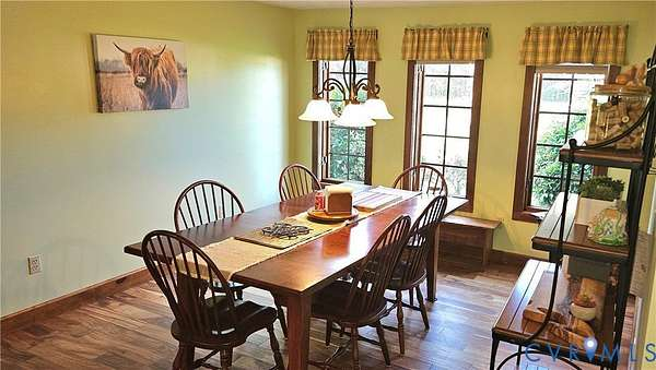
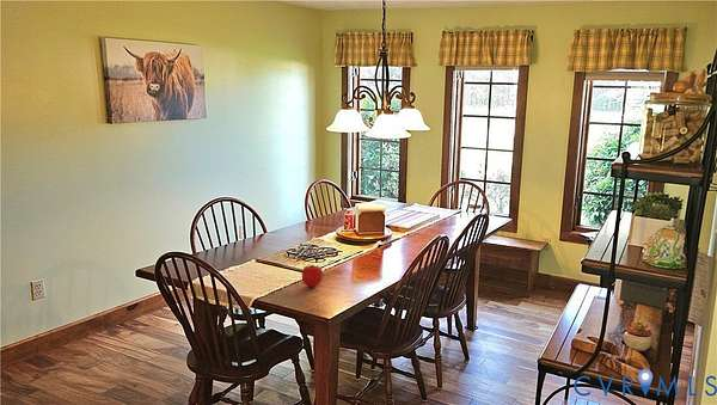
+ fruit [301,263,324,289]
